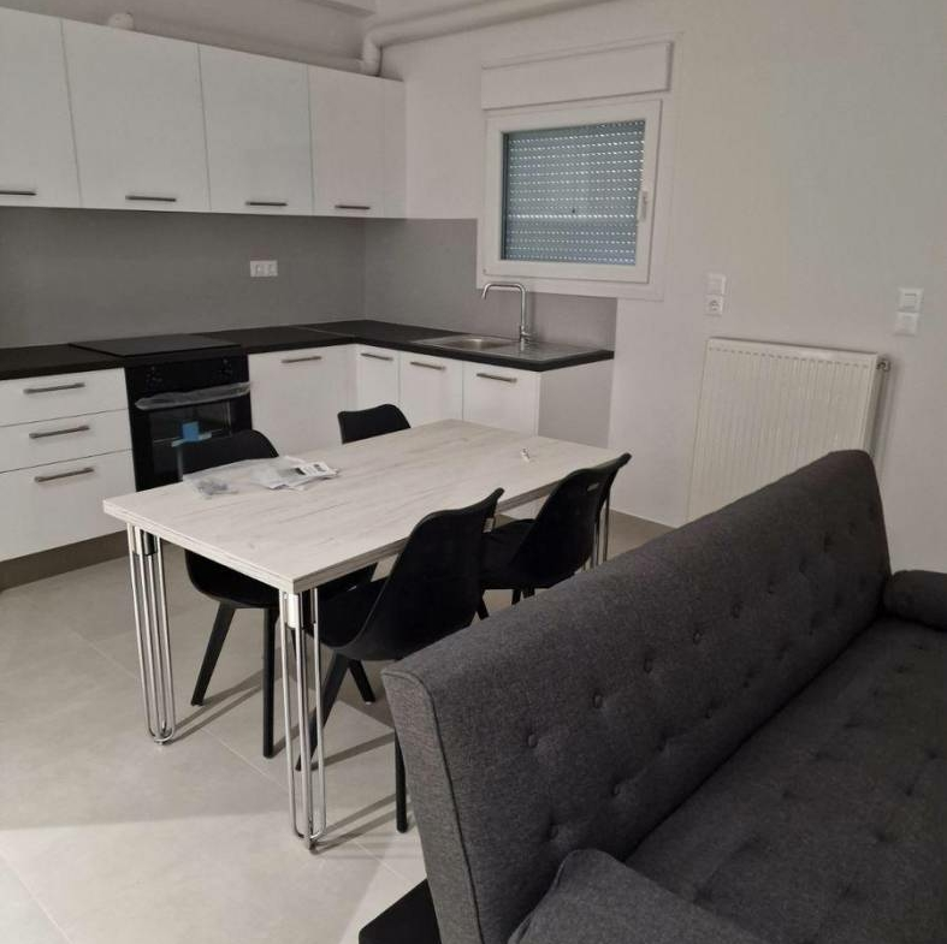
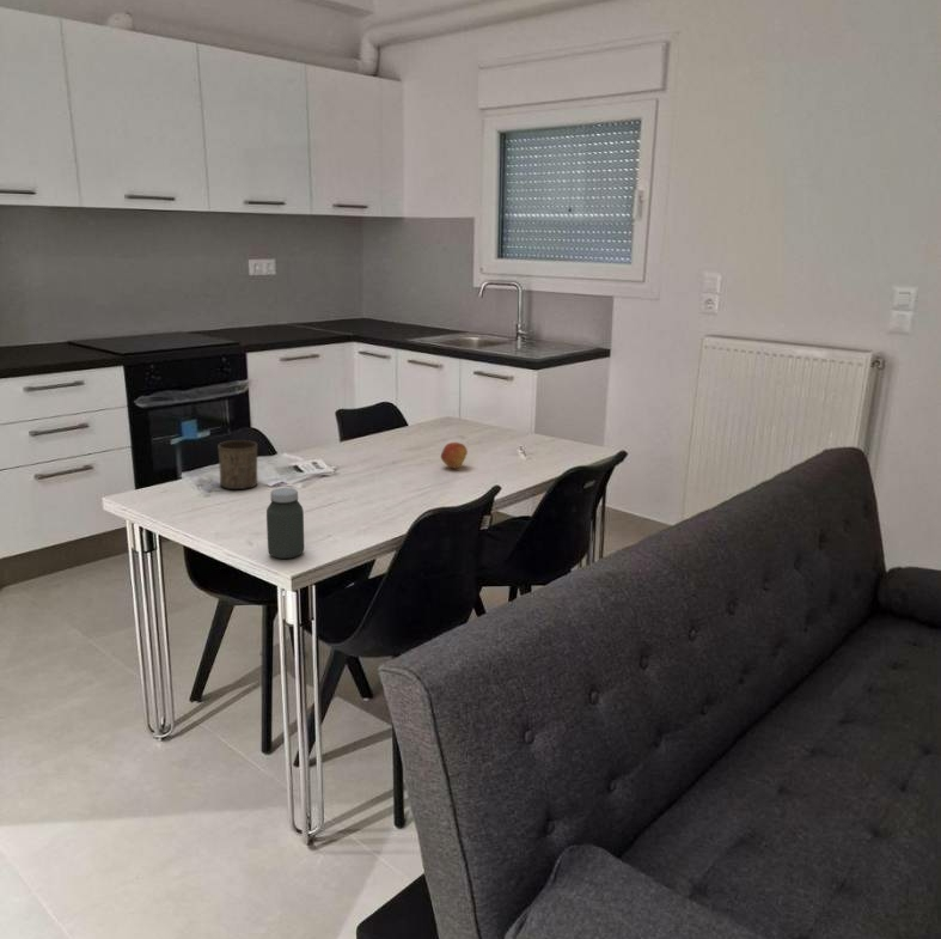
+ fruit [440,441,469,470]
+ cup [216,439,258,490]
+ jar [265,487,305,560]
